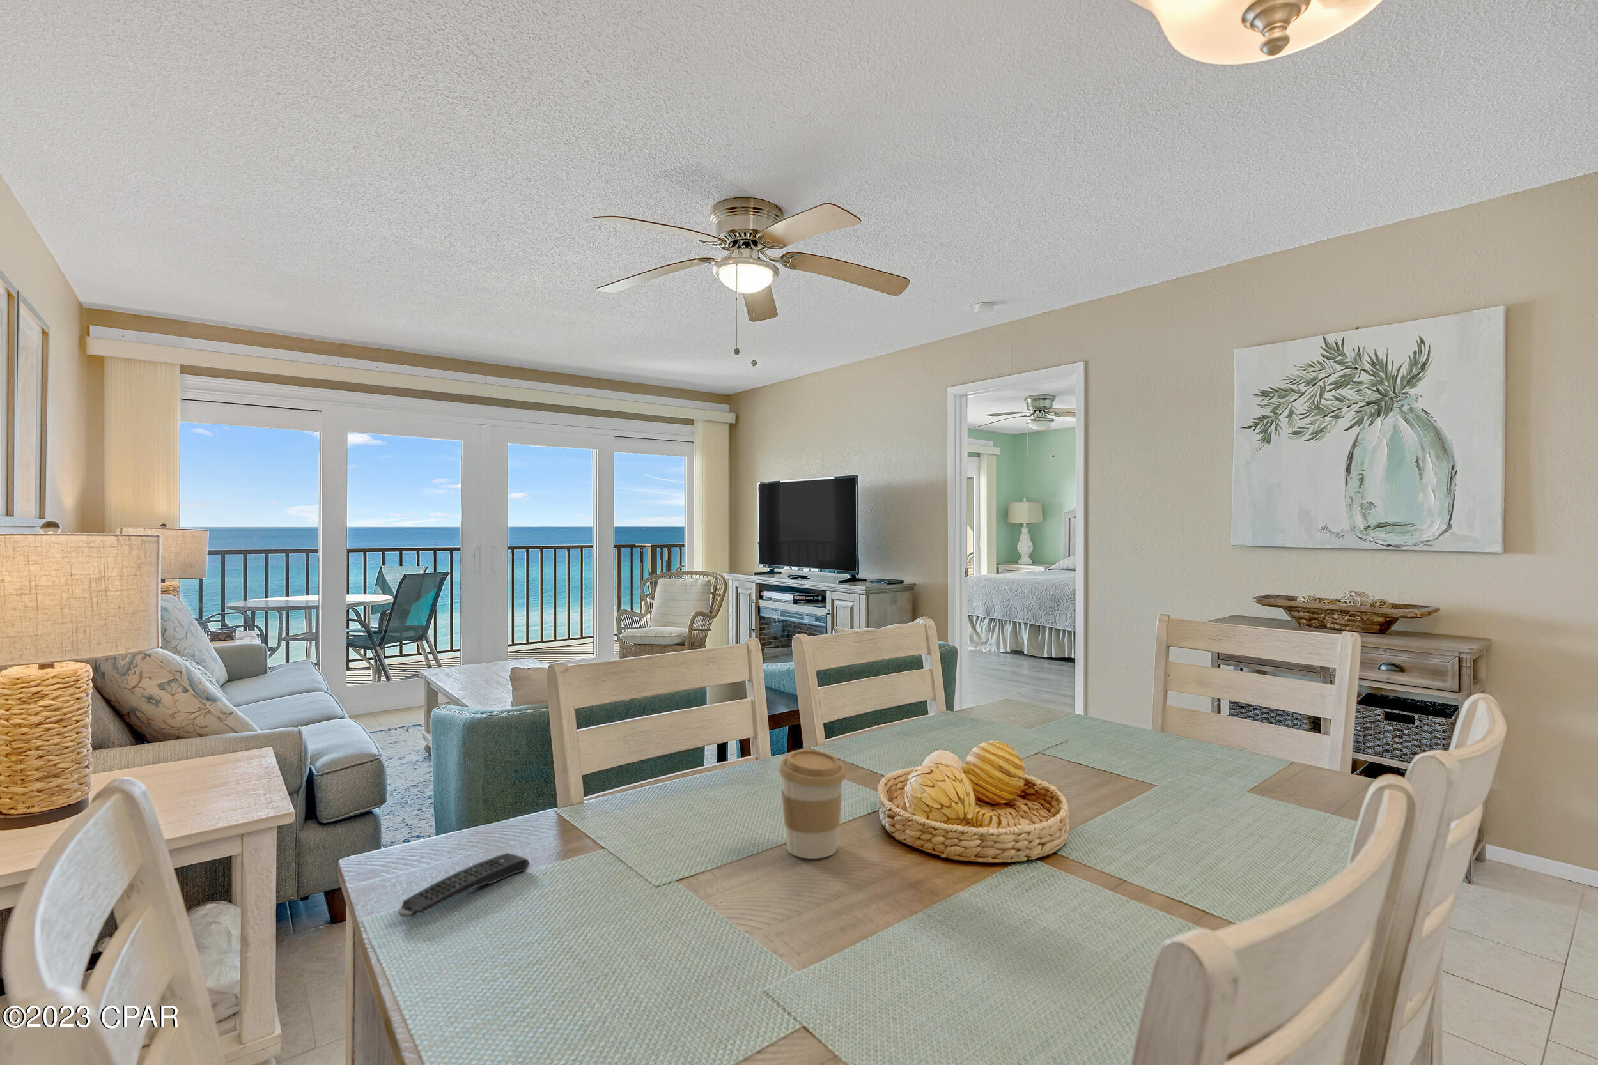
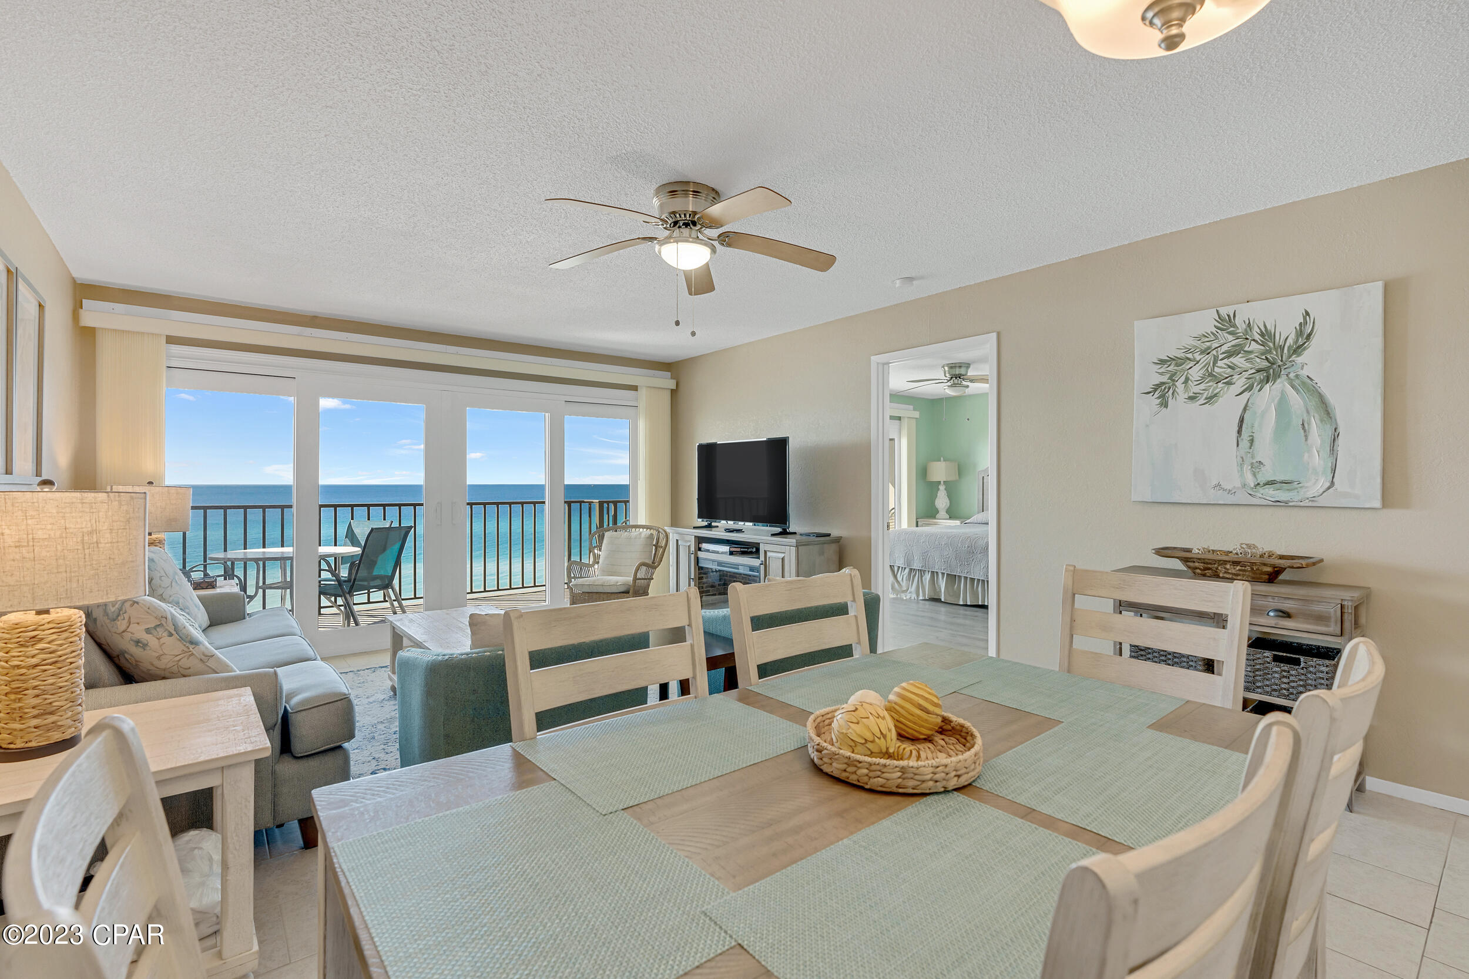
- remote control [397,852,530,919]
- coffee cup [779,749,847,859]
